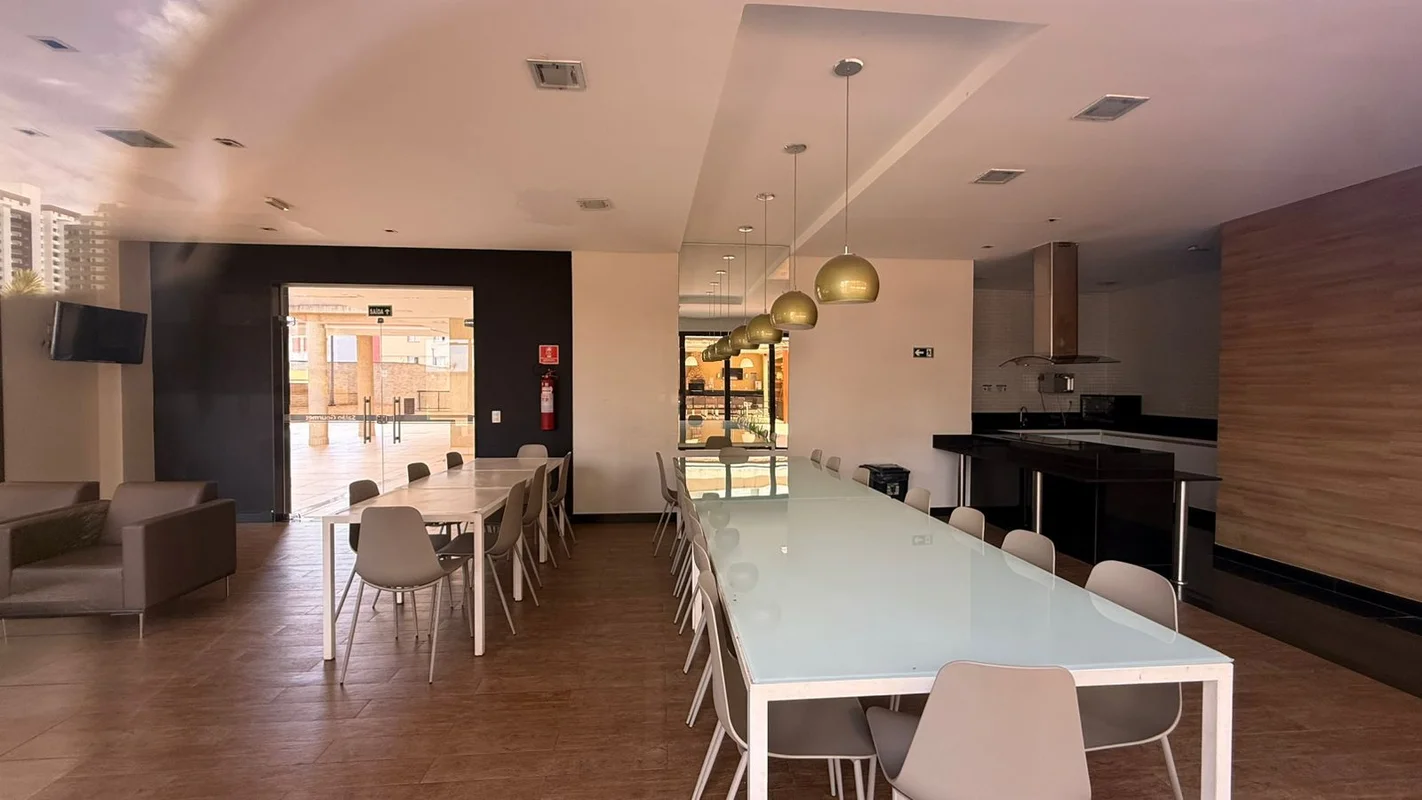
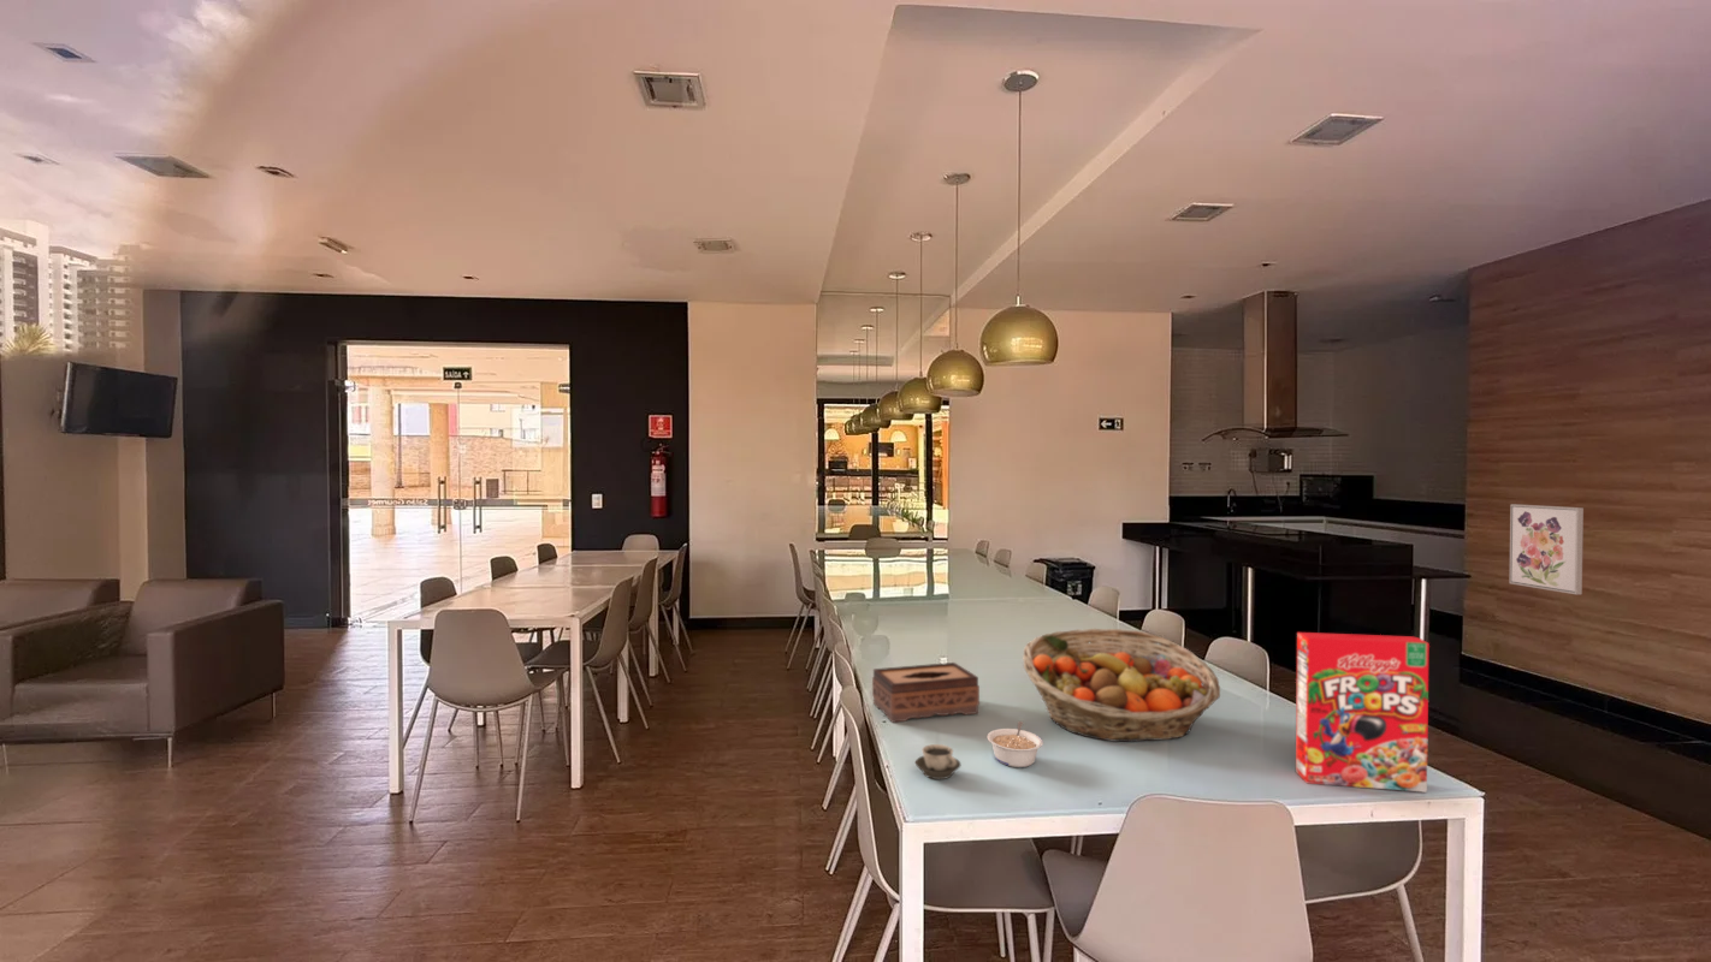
+ tissue box [871,661,981,724]
+ fruit basket [1022,628,1221,743]
+ cup [914,743,963,780]
+ wall art [1508,503,1585,595]
+ legume [987,720,1044,768]
+ cereal box [1295,631,1431,794]
